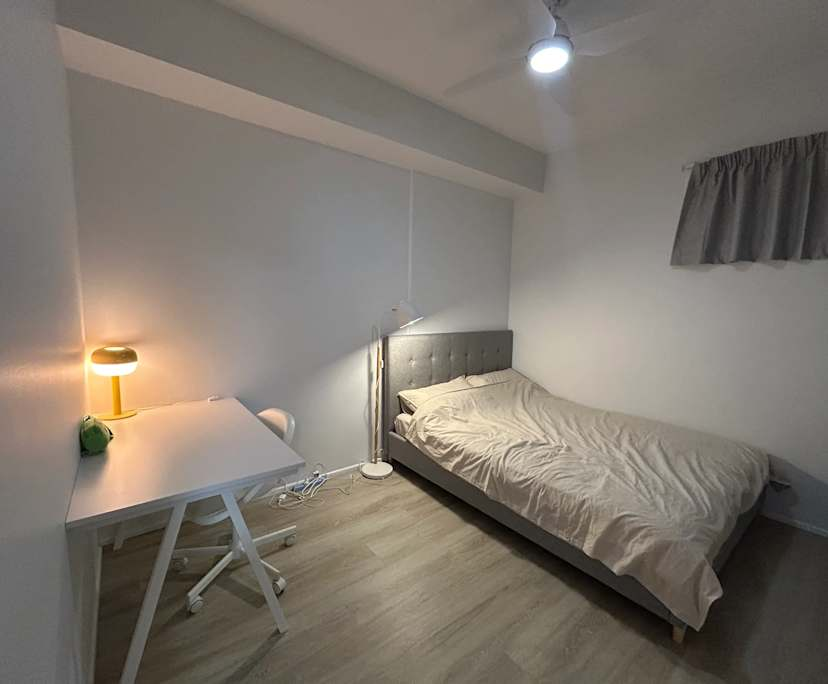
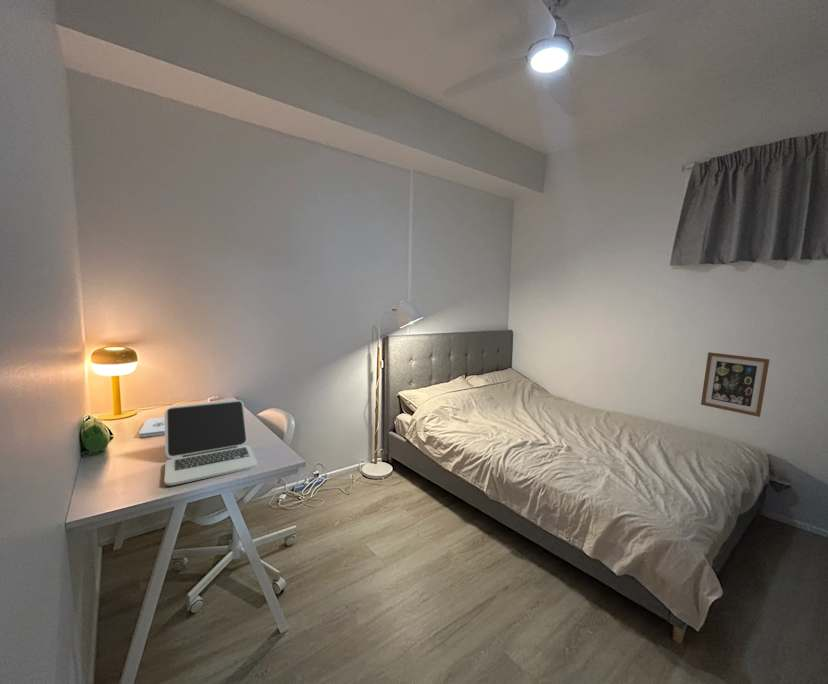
+ laptop [163,399,258,486]
+ wall art [700,351,771,418]
+ notepad [138,416,165,438]
